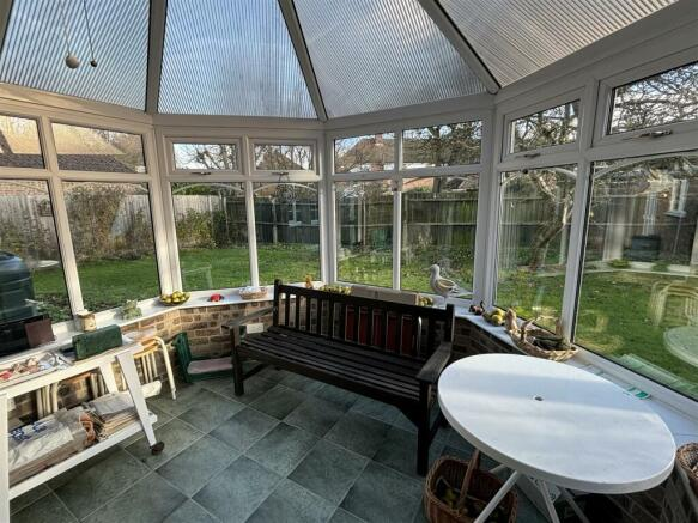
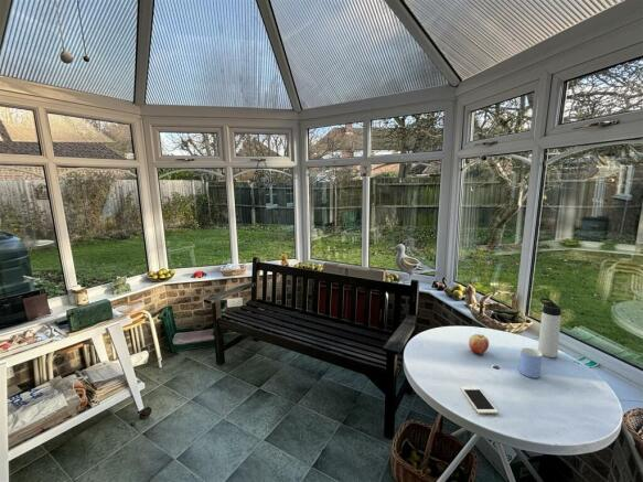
+ apple [468,333,490,355]
+ thermos bottle [537,297,562,358]
+ cell phone [460,386,499,415]
+ mug [518,346,544,379]
